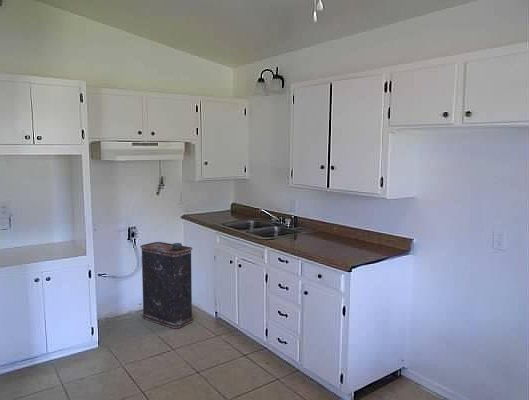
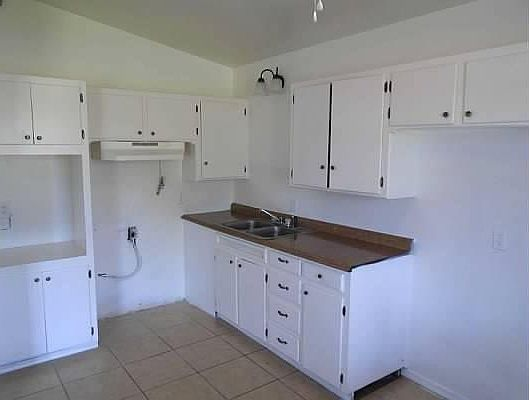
- oil can [139,241,194,329]
